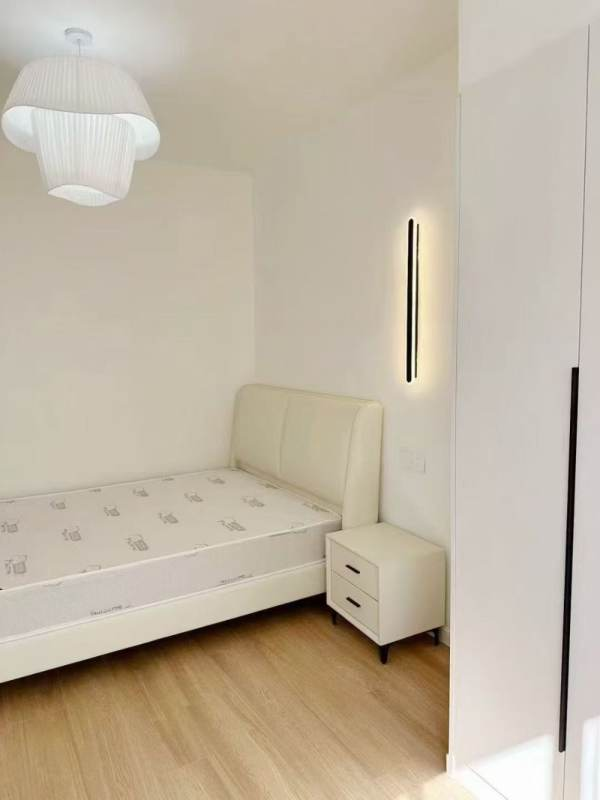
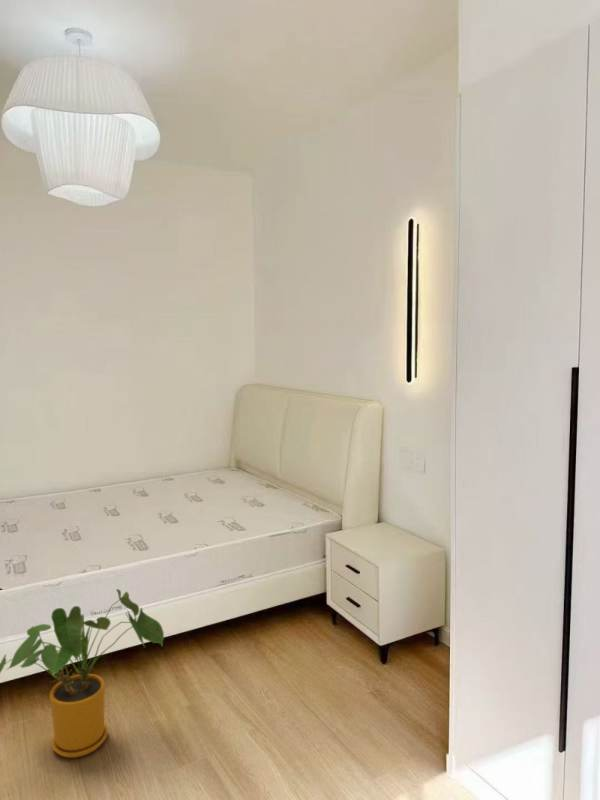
+ house plant [0,588,165,759]
